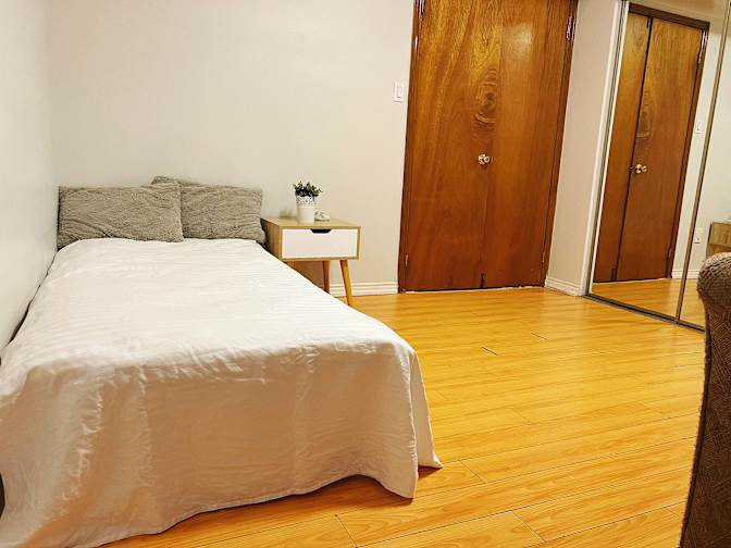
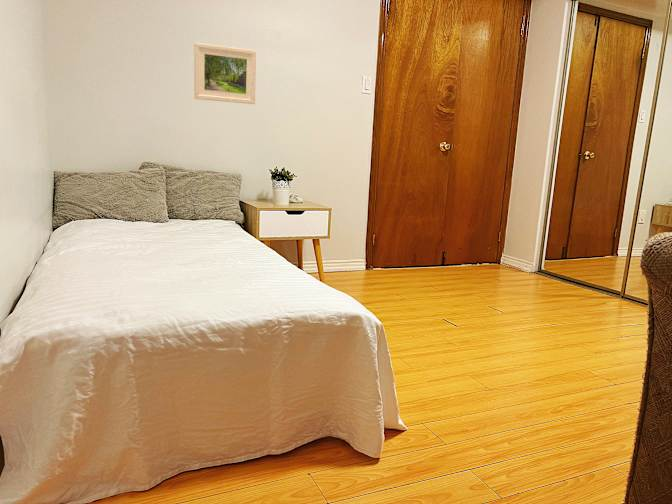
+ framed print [193,42,257,105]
